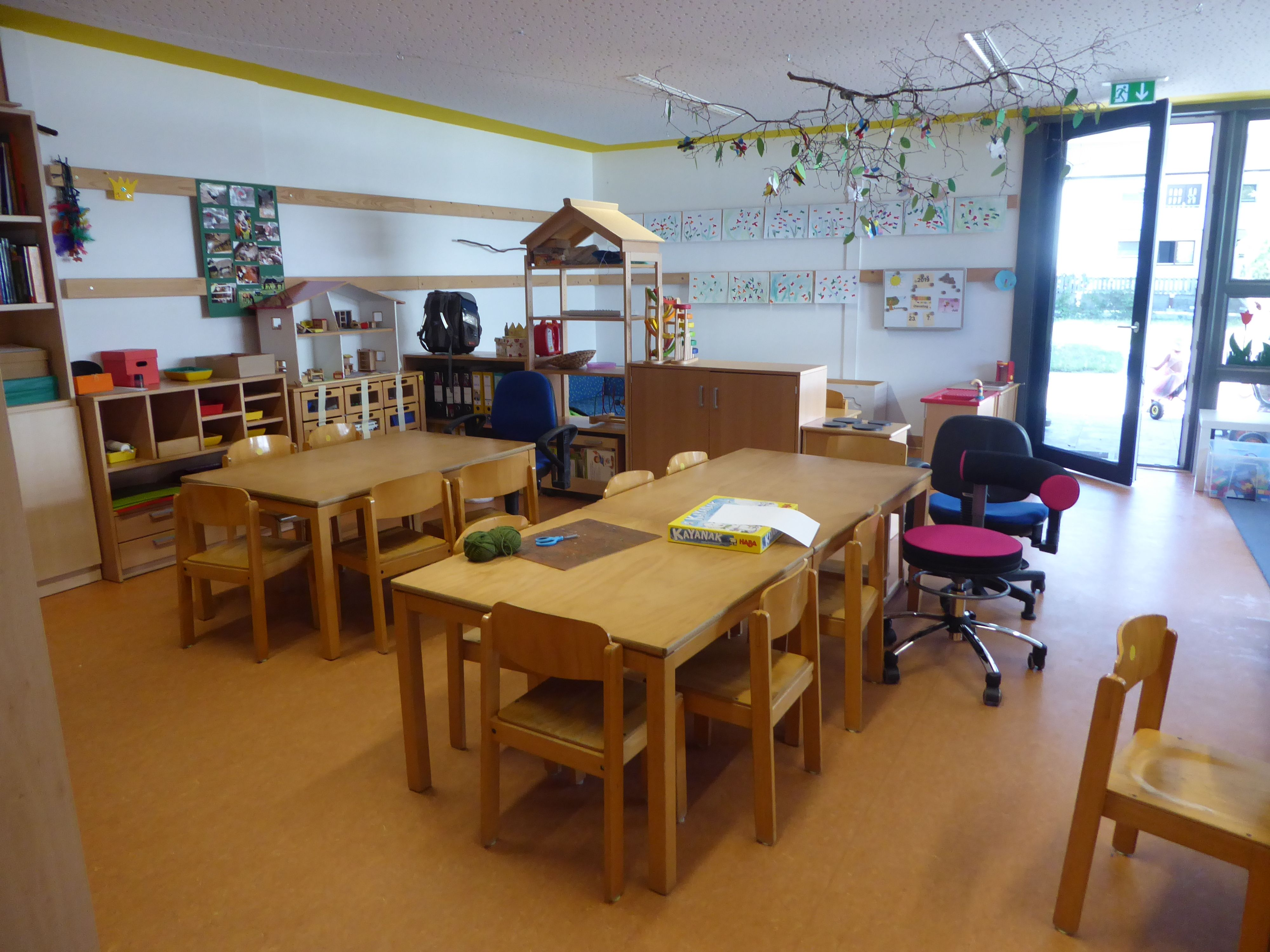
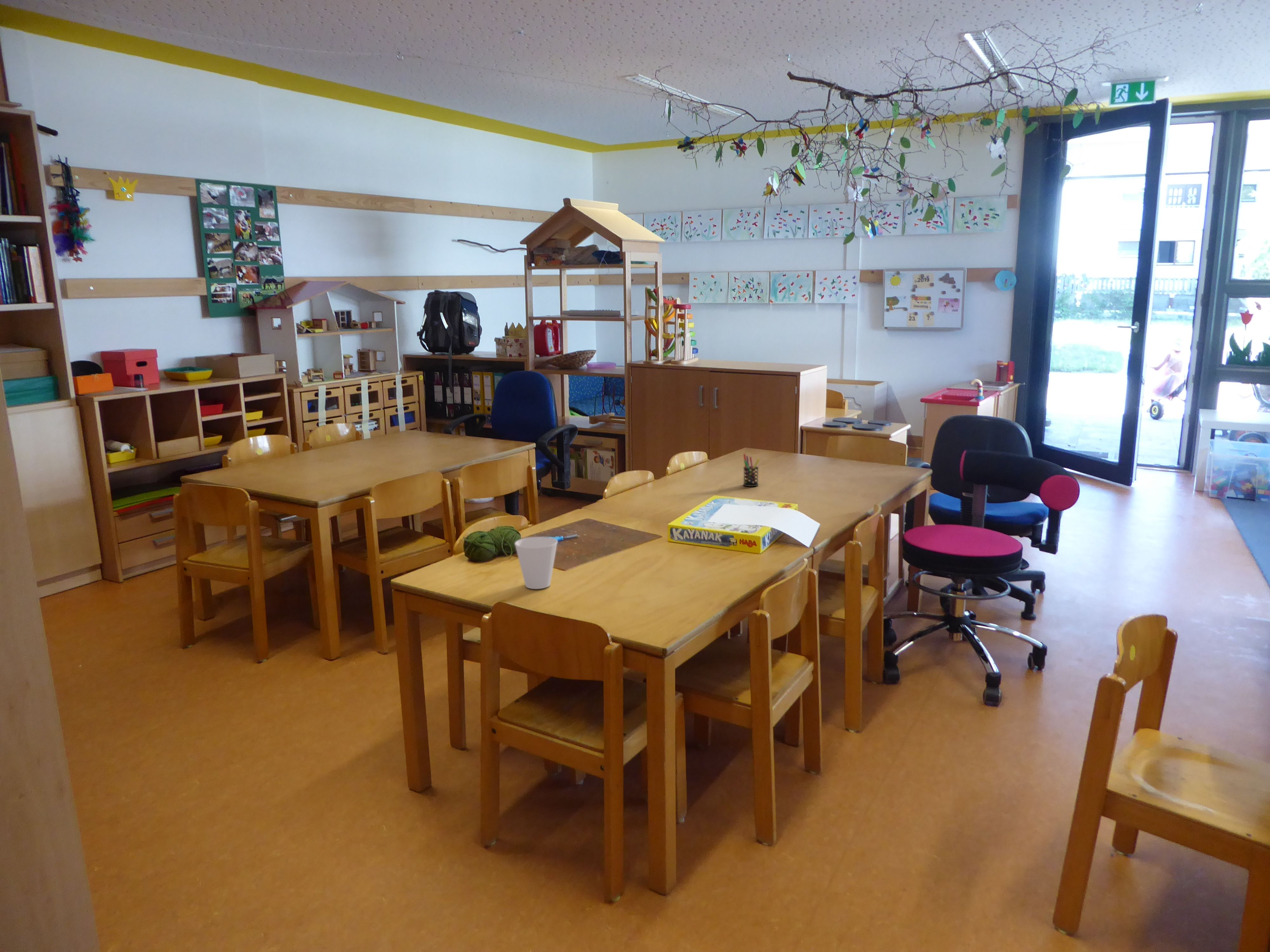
+ pen holder [743,453,760,487]
+ cup [514,536,558,589]
